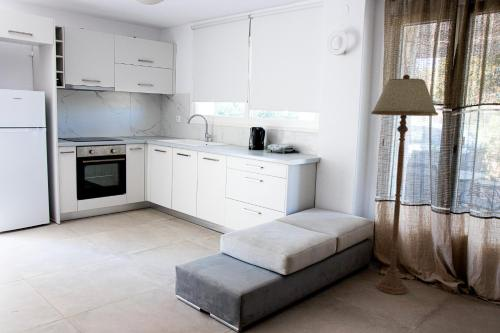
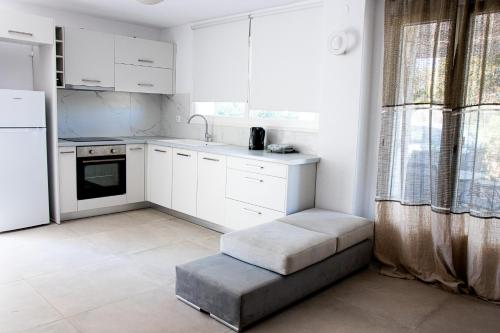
- floor lamp [370,74,439,295]
